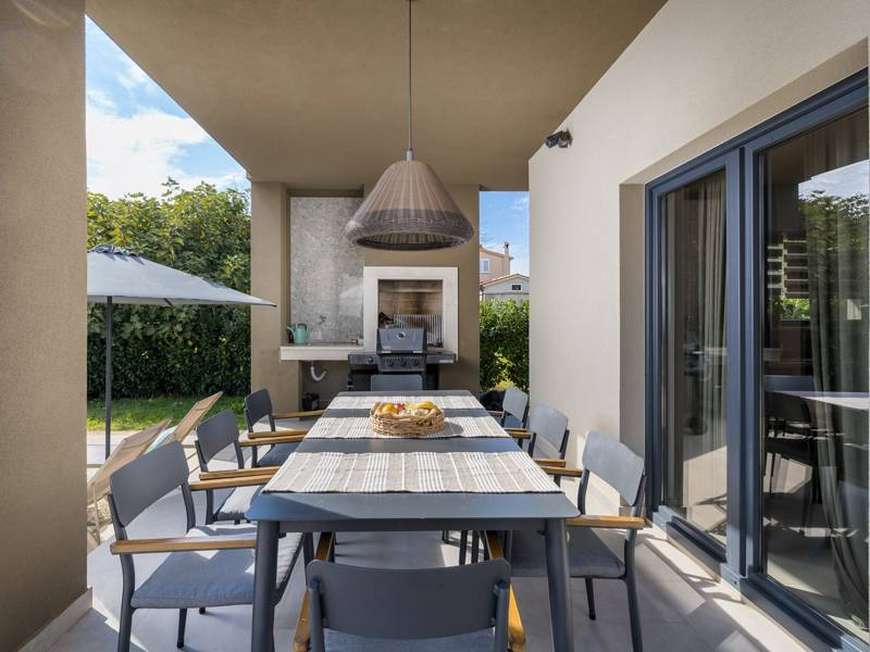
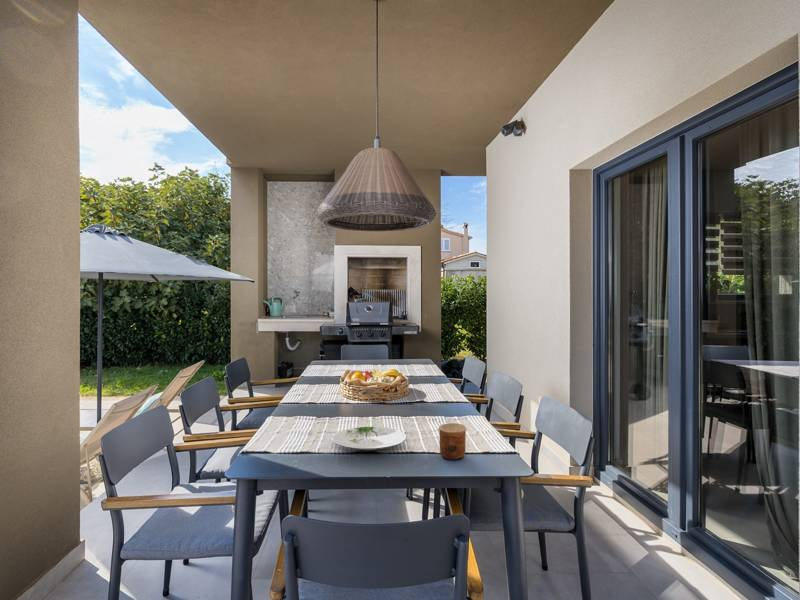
+ cup [438,422,467,461]
+ plate [331,426,408,452]
